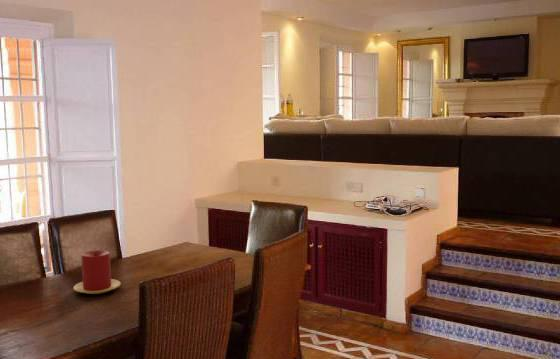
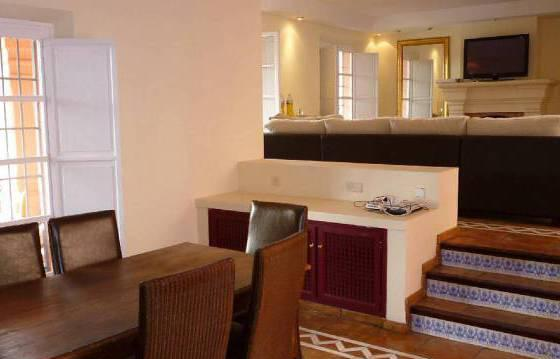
- candle [72,249,121,295]
